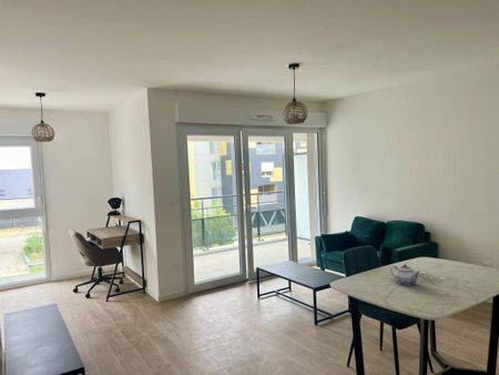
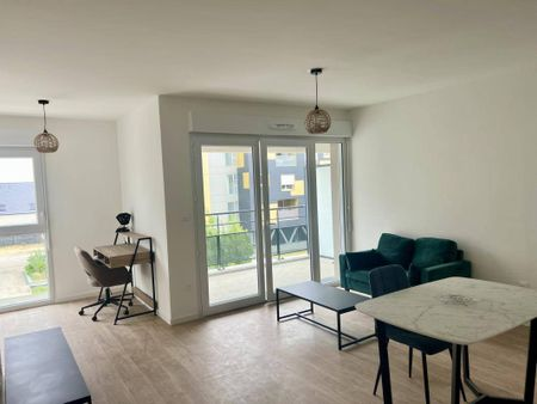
- teapot [389,263,421,286]
